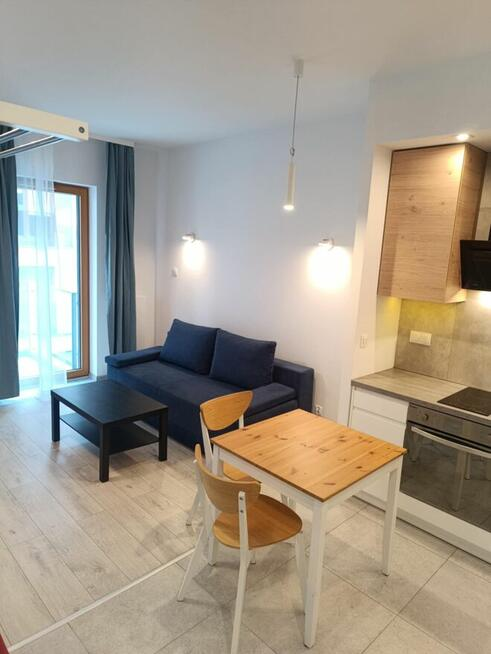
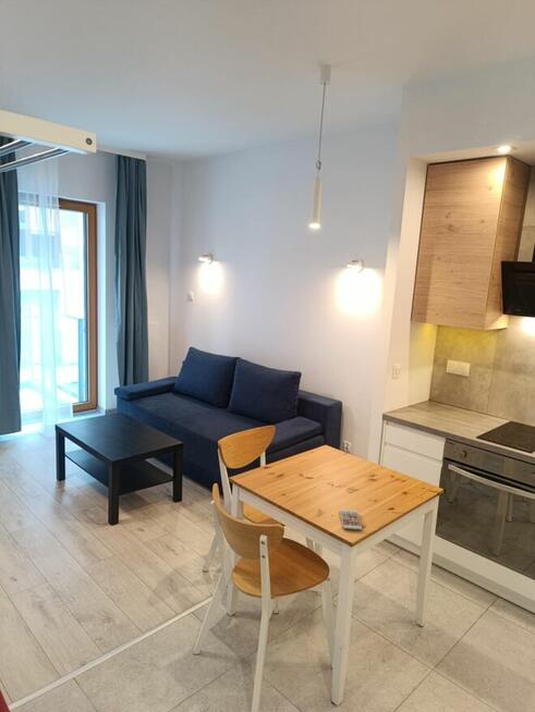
+ smartphone [339,508,363,531]
